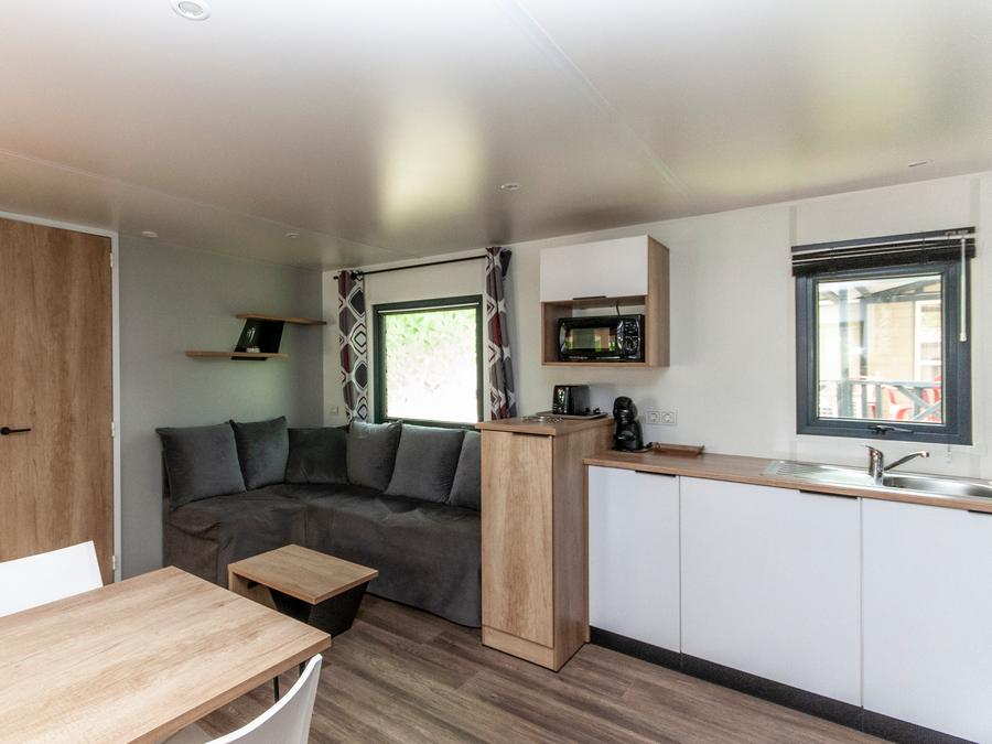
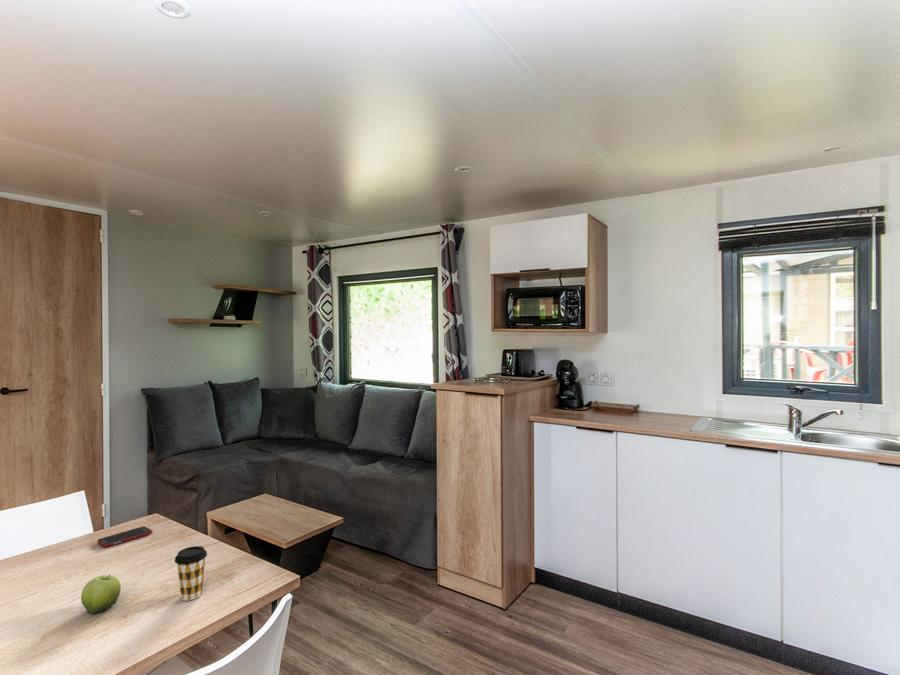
+ cell phone [96,525,153,548]
+ fruit [80,573,122,615]
+ coffee cup [174,545,208,602]
